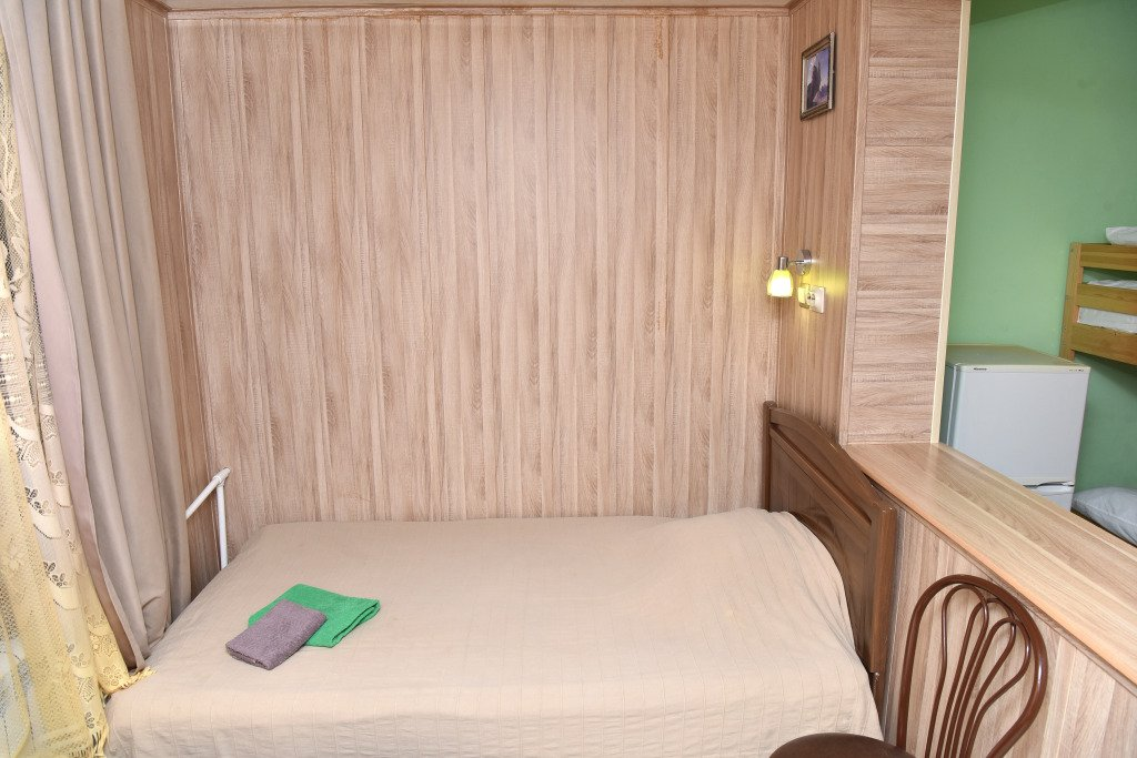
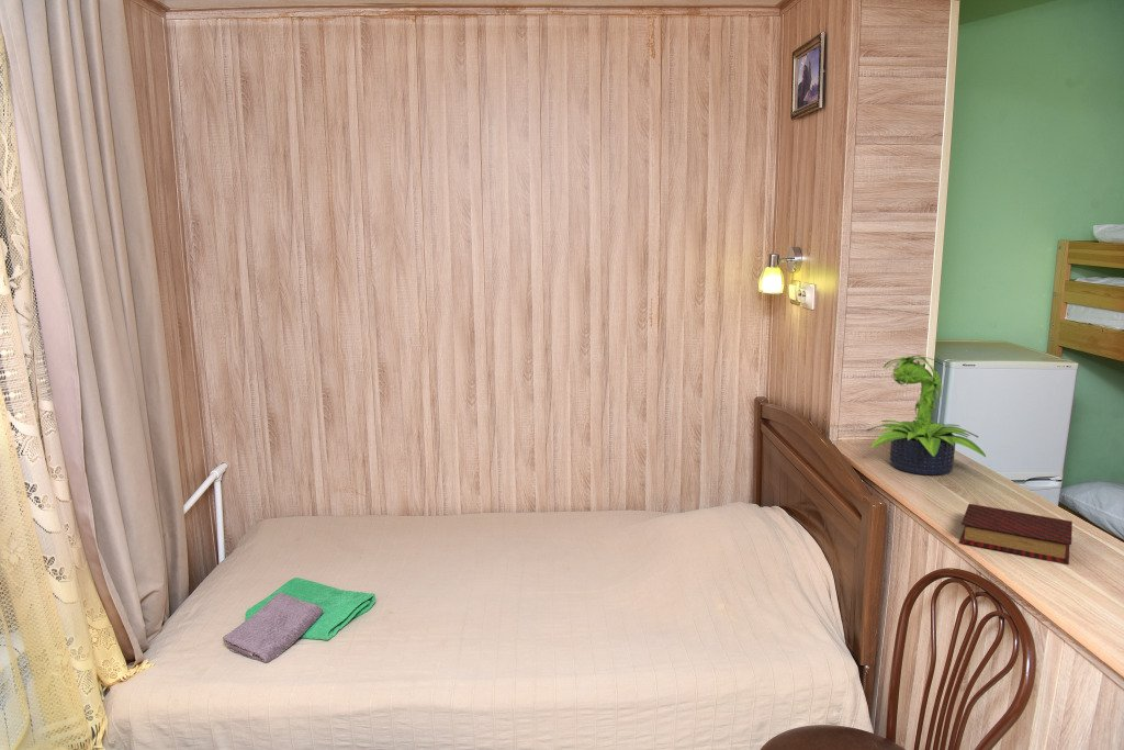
+ book [958,503,1074,566]
+ potted plant [866,354,987,475]
